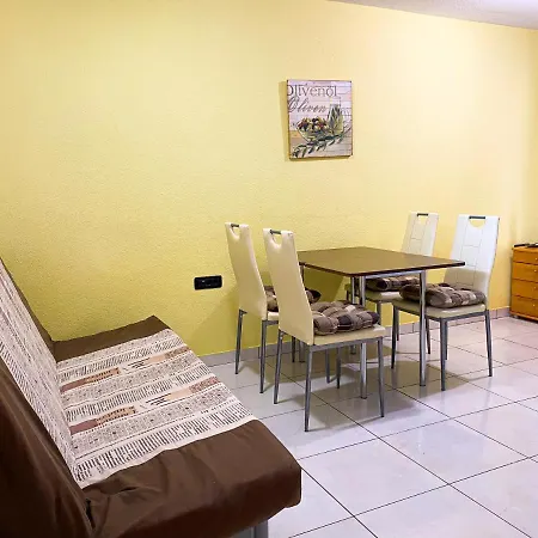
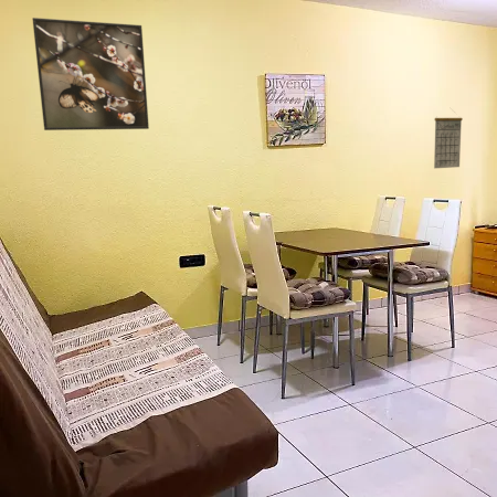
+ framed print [32,17,150,131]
+ calendar [433,108,464,169]
